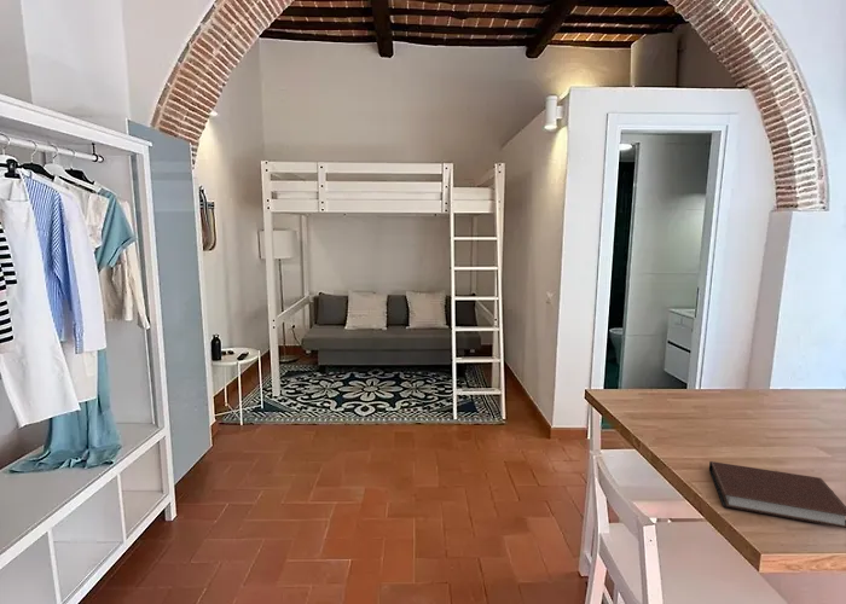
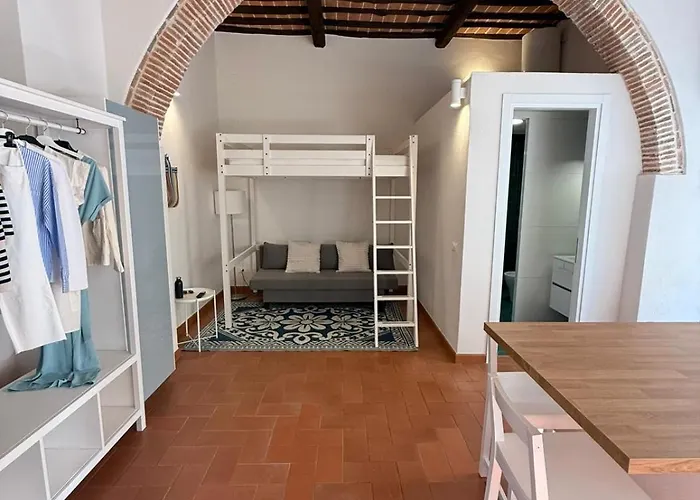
- notebook [708,460,846,529]
